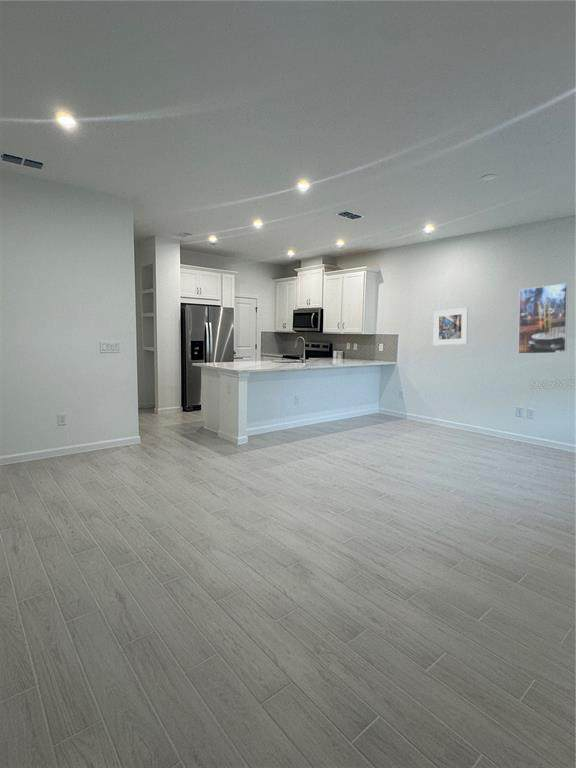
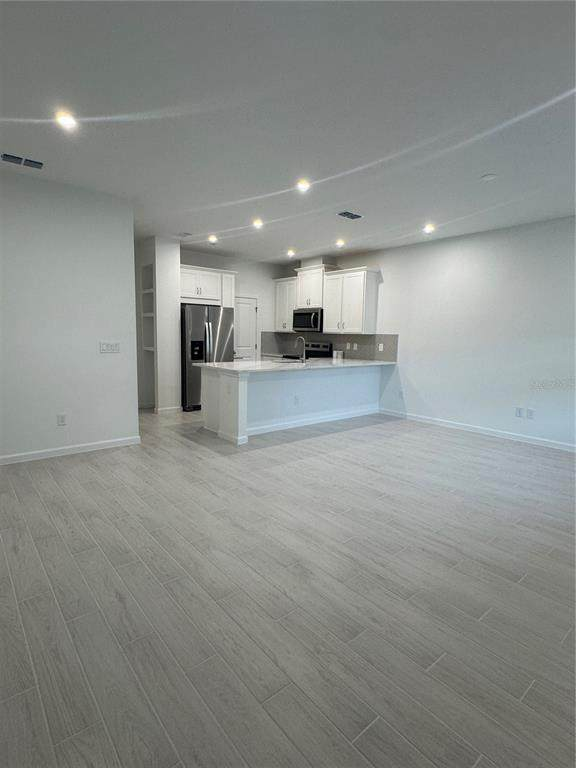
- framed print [433,307,469,346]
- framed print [517,282,569,355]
